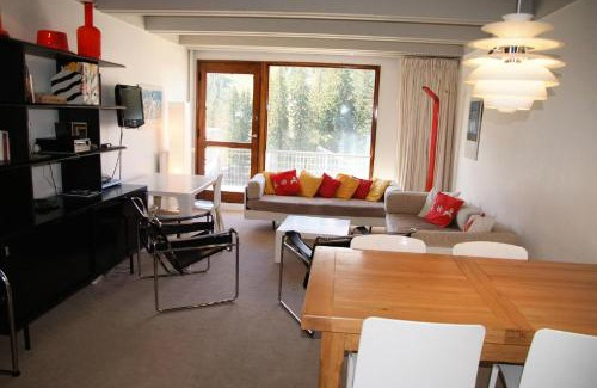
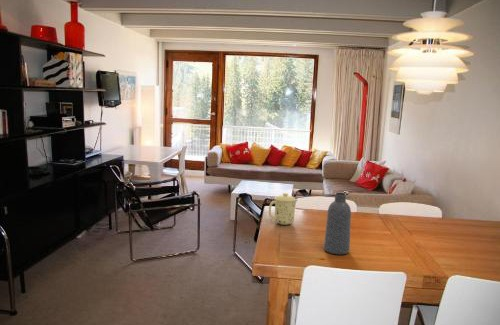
+ vase [323,192,352,256]
+ mug [268,192,299,226]
